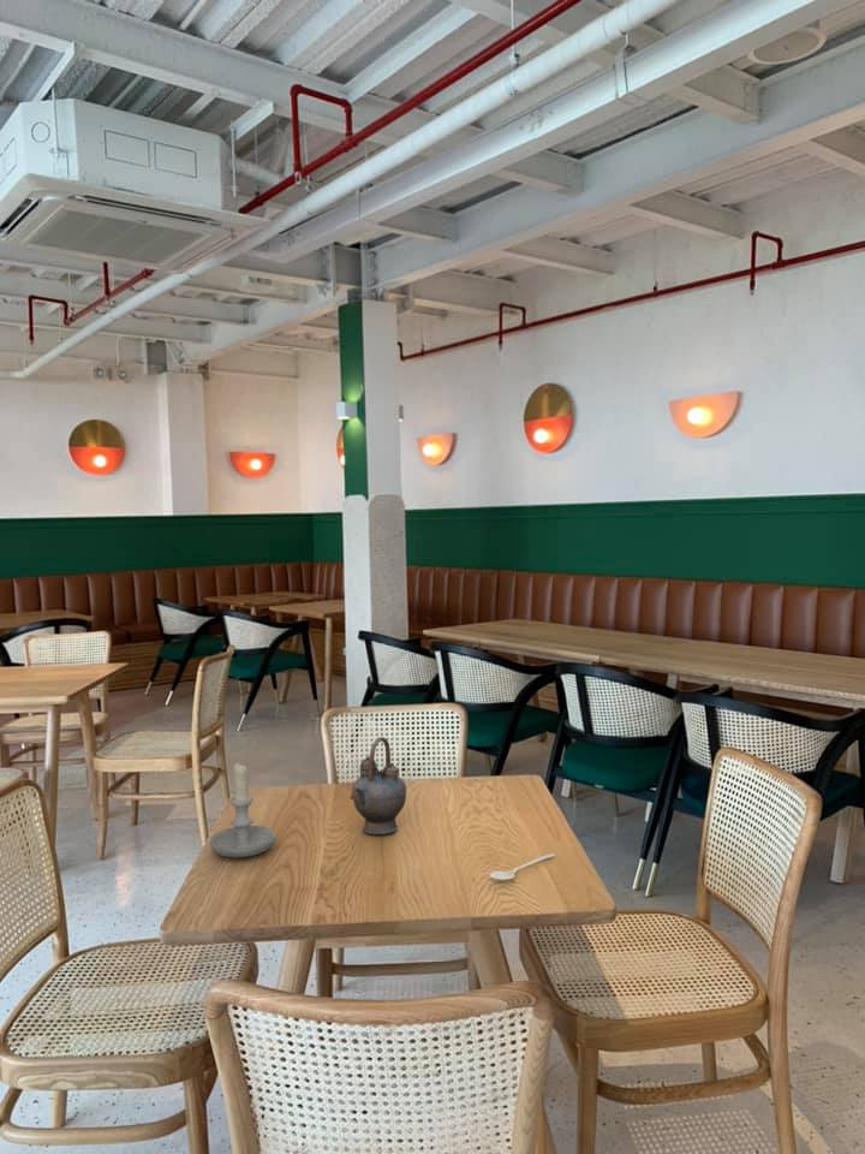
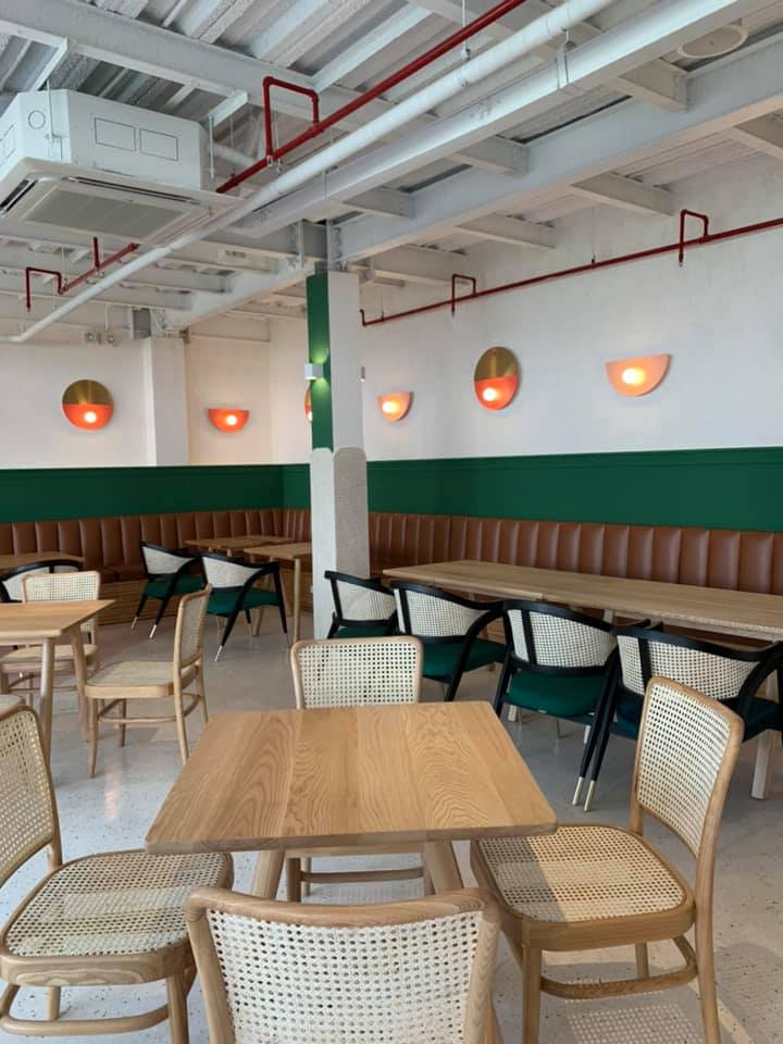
- candle [209,760,276,858]
- stirrer [489,852,556,881]
- teapot [348,736,407,835]
